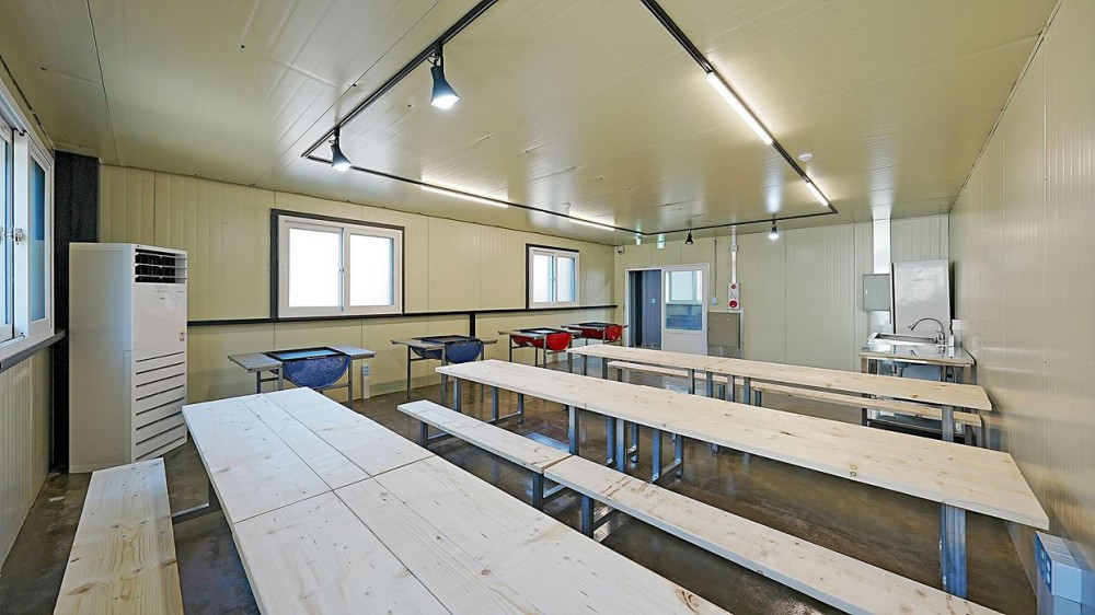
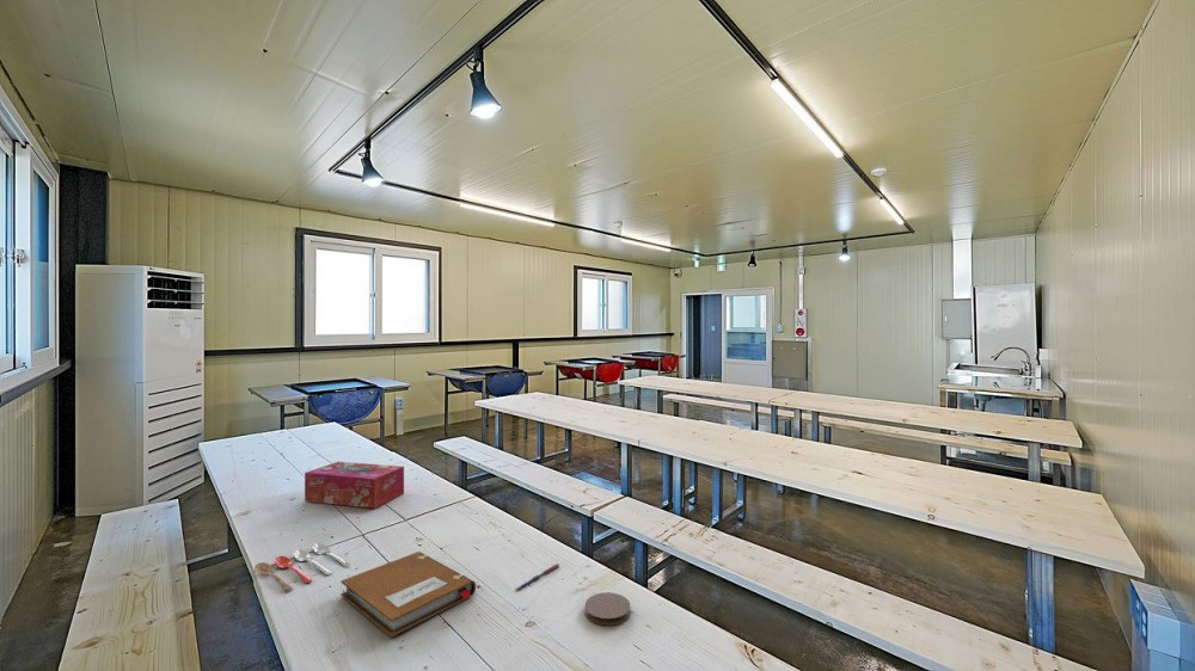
+ coaster [584,591,632,627]
+ tissue box [304,461,405,510]
+ cooking utensil [253,542,351,592]
+ pen [515,562,560,592]
+ notebook [339,550,477,638]
